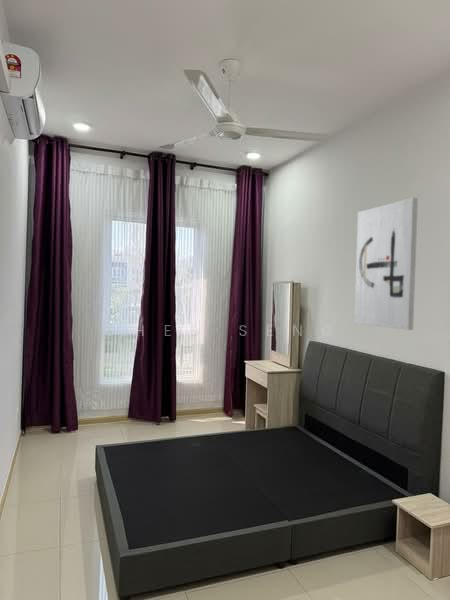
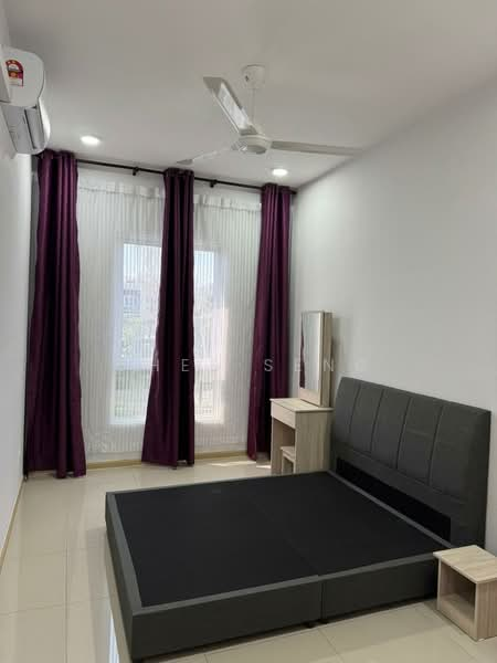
- wall art [353,197,419,331]
